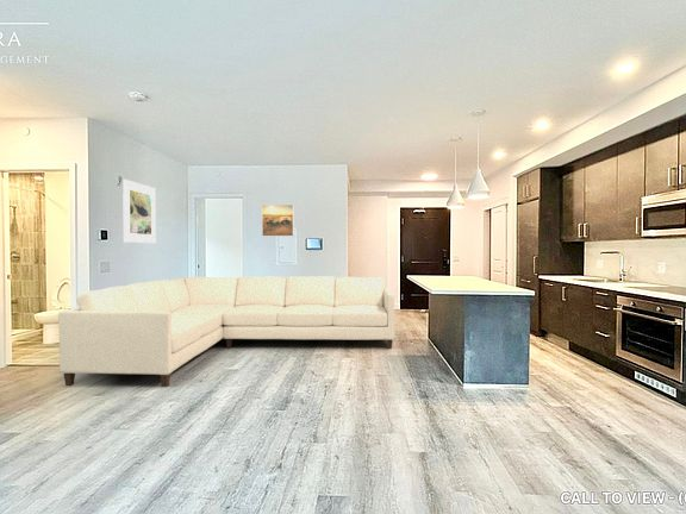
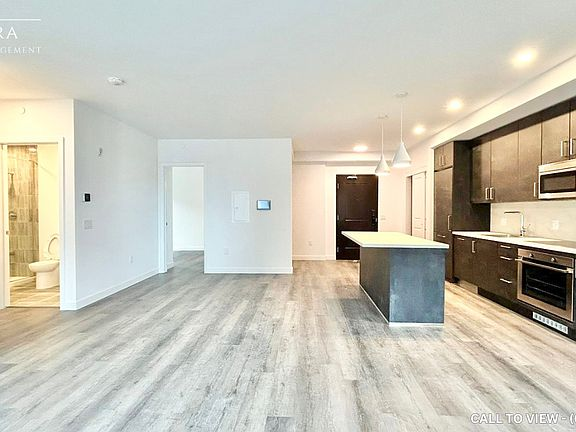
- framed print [121,178,157,244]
- sofa [57,275,397,388]
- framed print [261,203,294,237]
